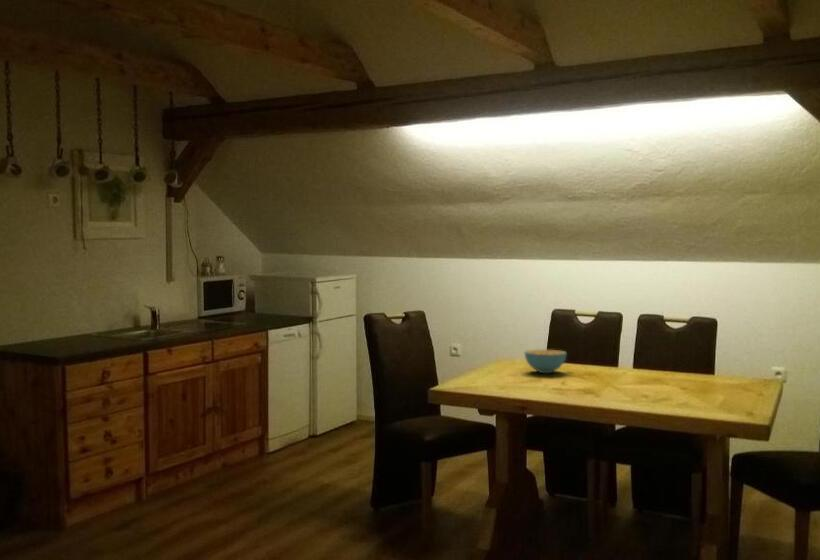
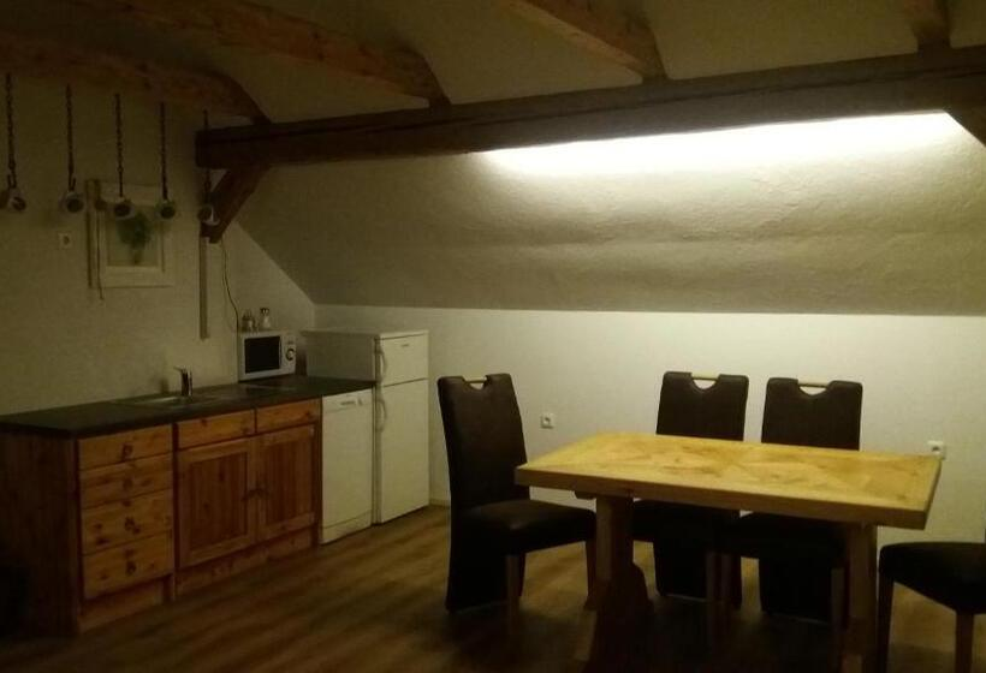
- cereal bowl [524,349,568,374]
